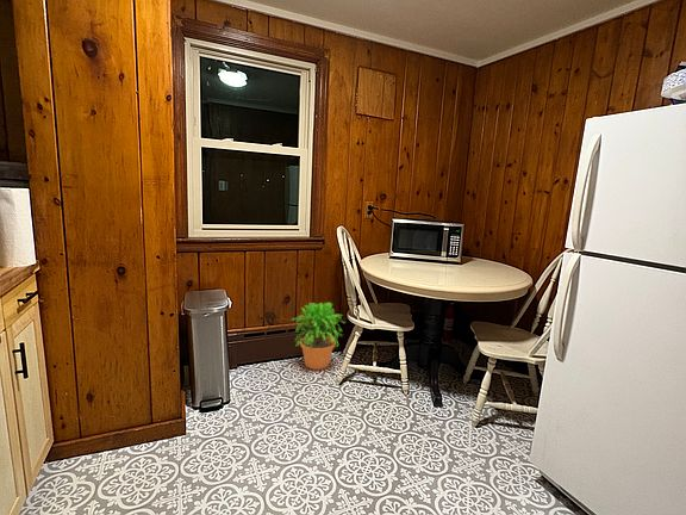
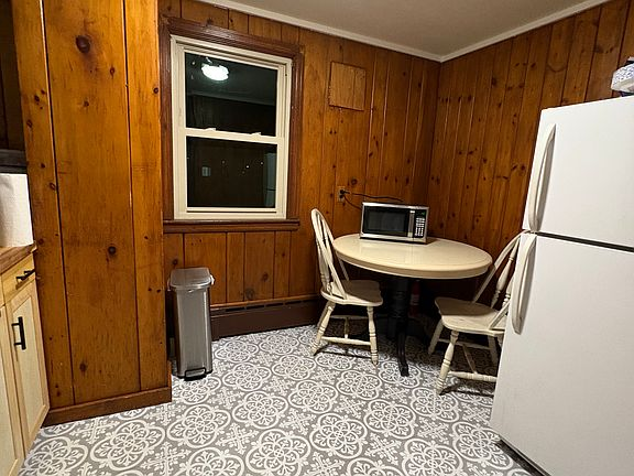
- potted plant [292,300,345,371]
